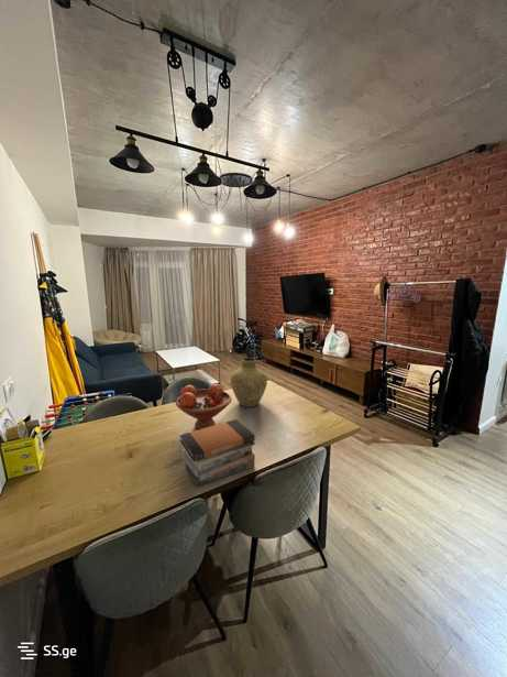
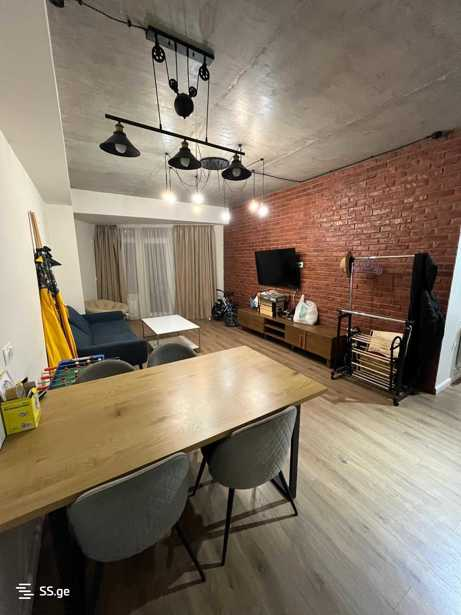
- book stack [179,418,256,488]
- vase [230,357,268,407]
- fruit bowl [175,383,233,430]
